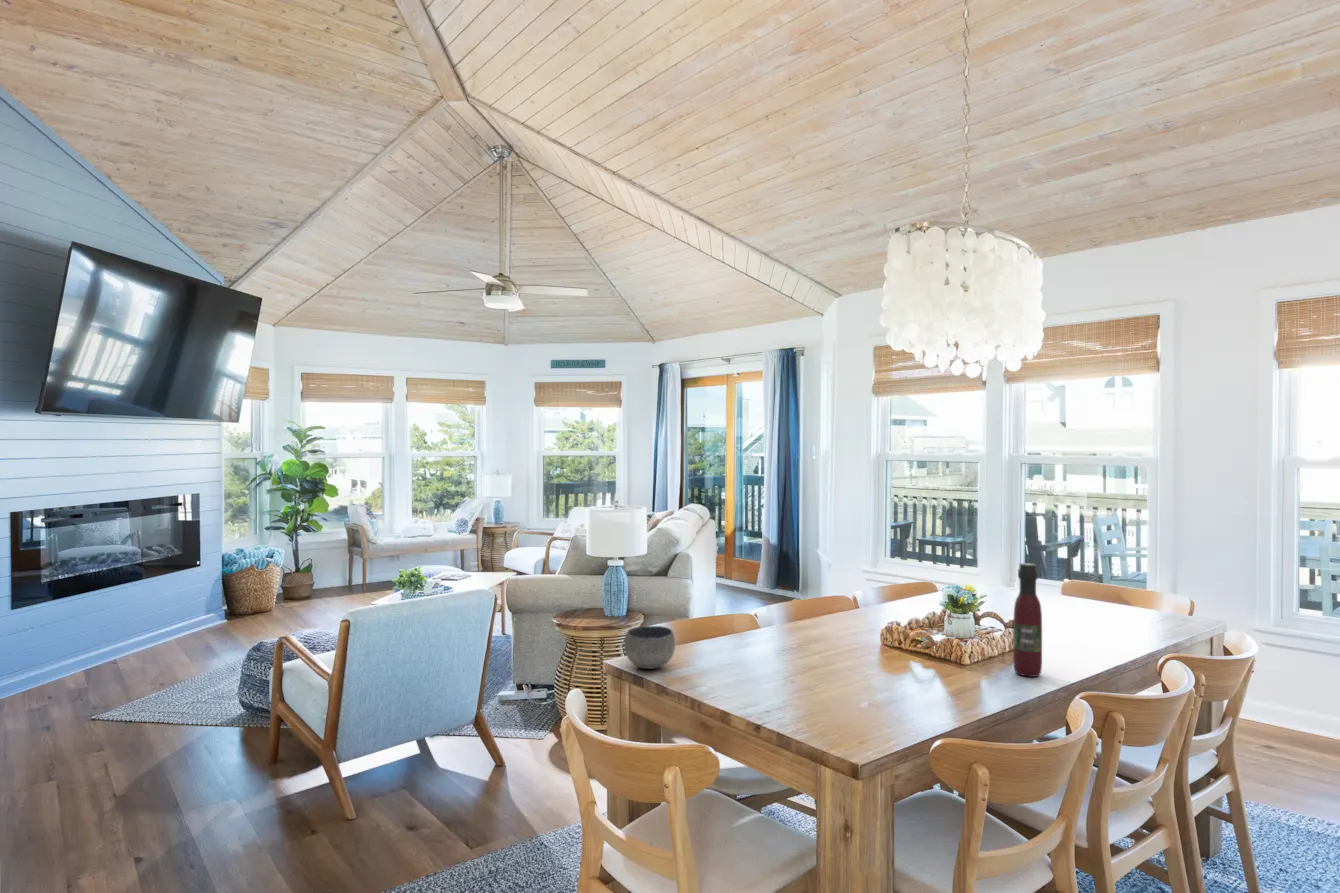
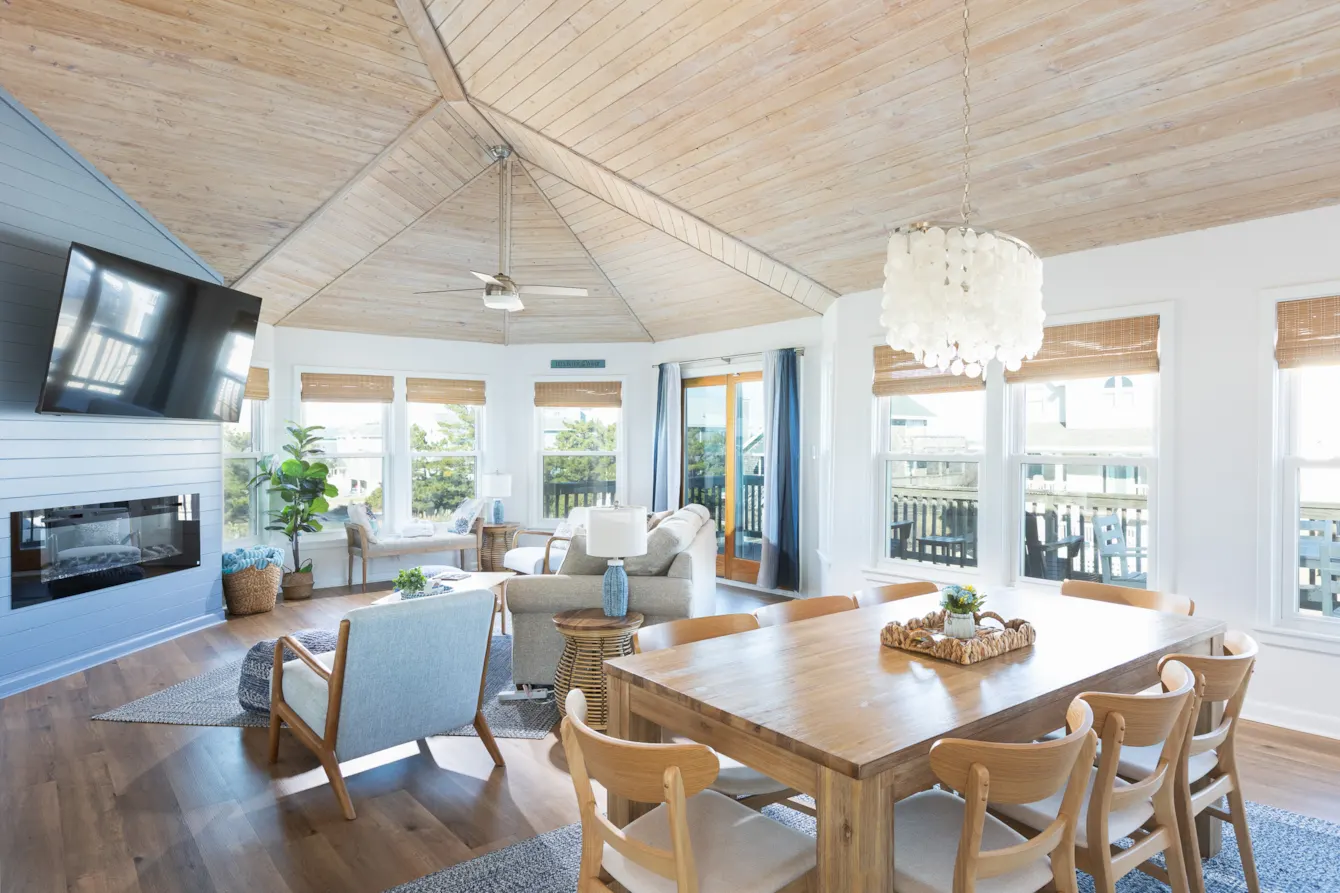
- wine bottle [1012,562,1043,678]
- bowl [623,625,676,670]
